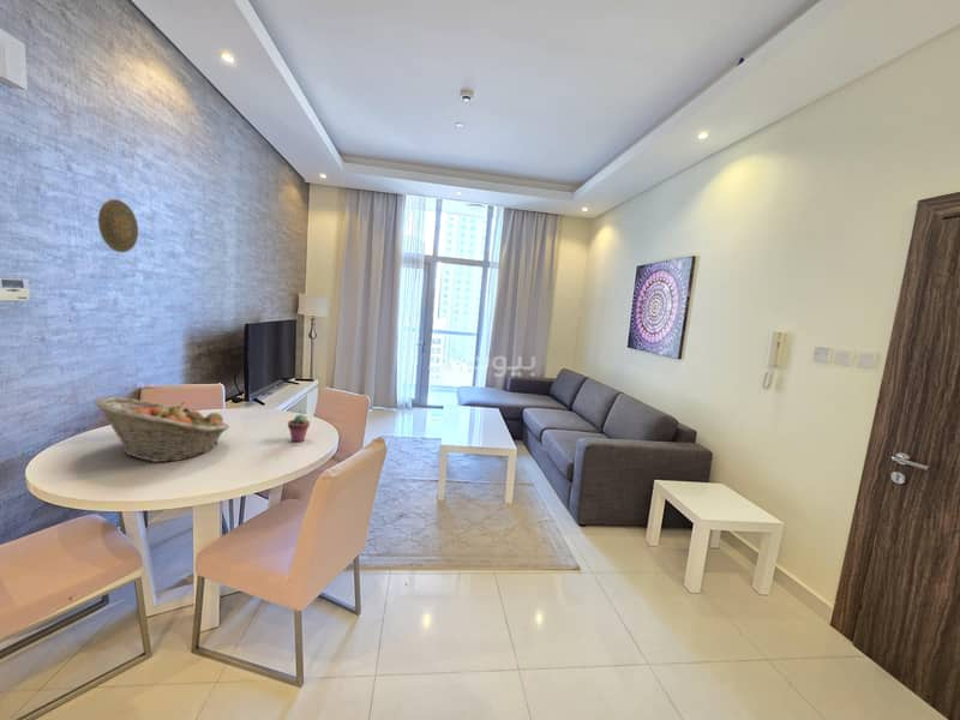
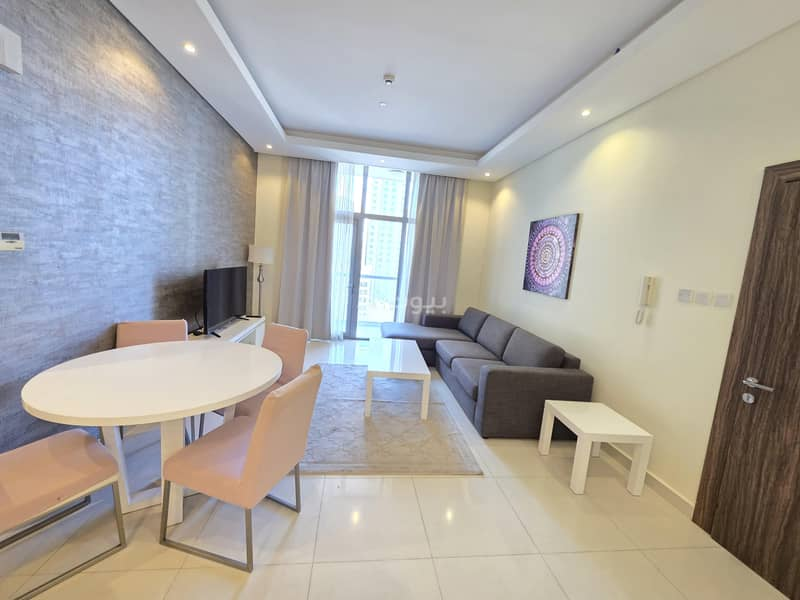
- fruit basket [94,396,230,463]
- potted succulent [287,414,311,443]
- decorative plate [97,198,139,253]
